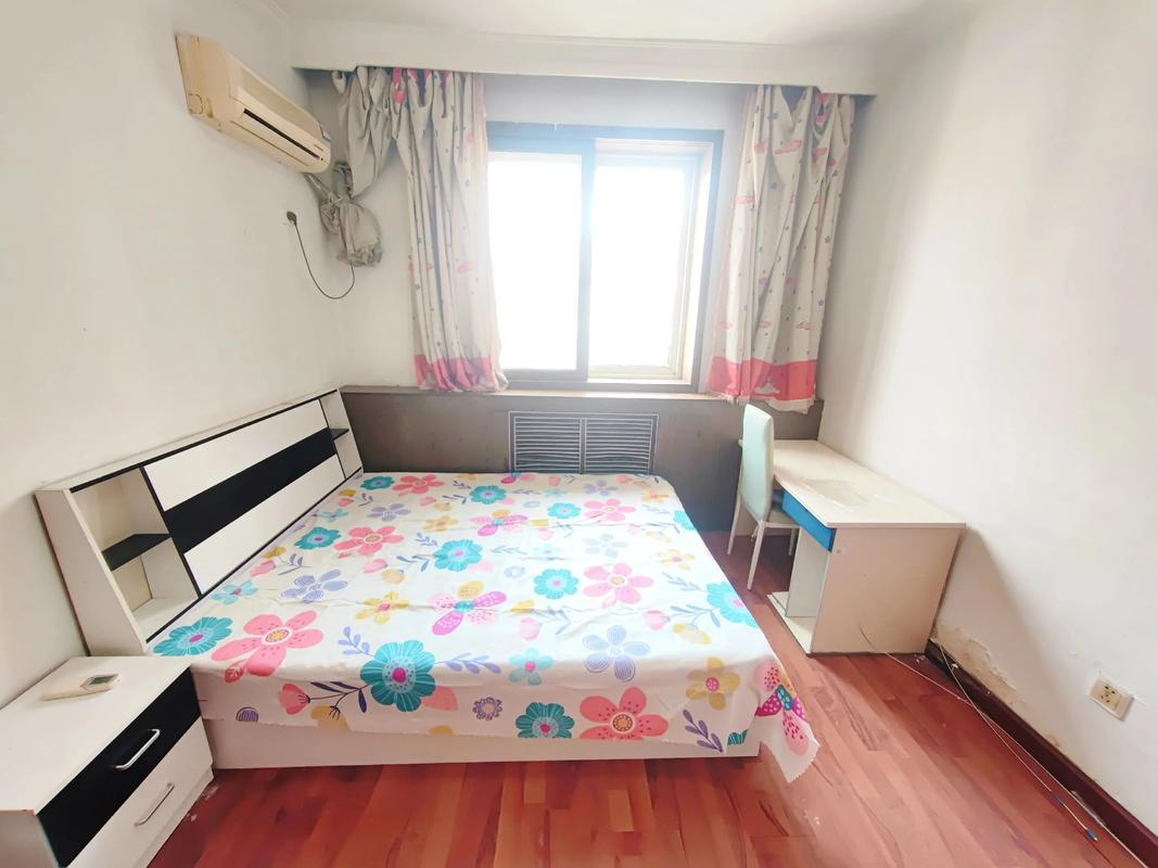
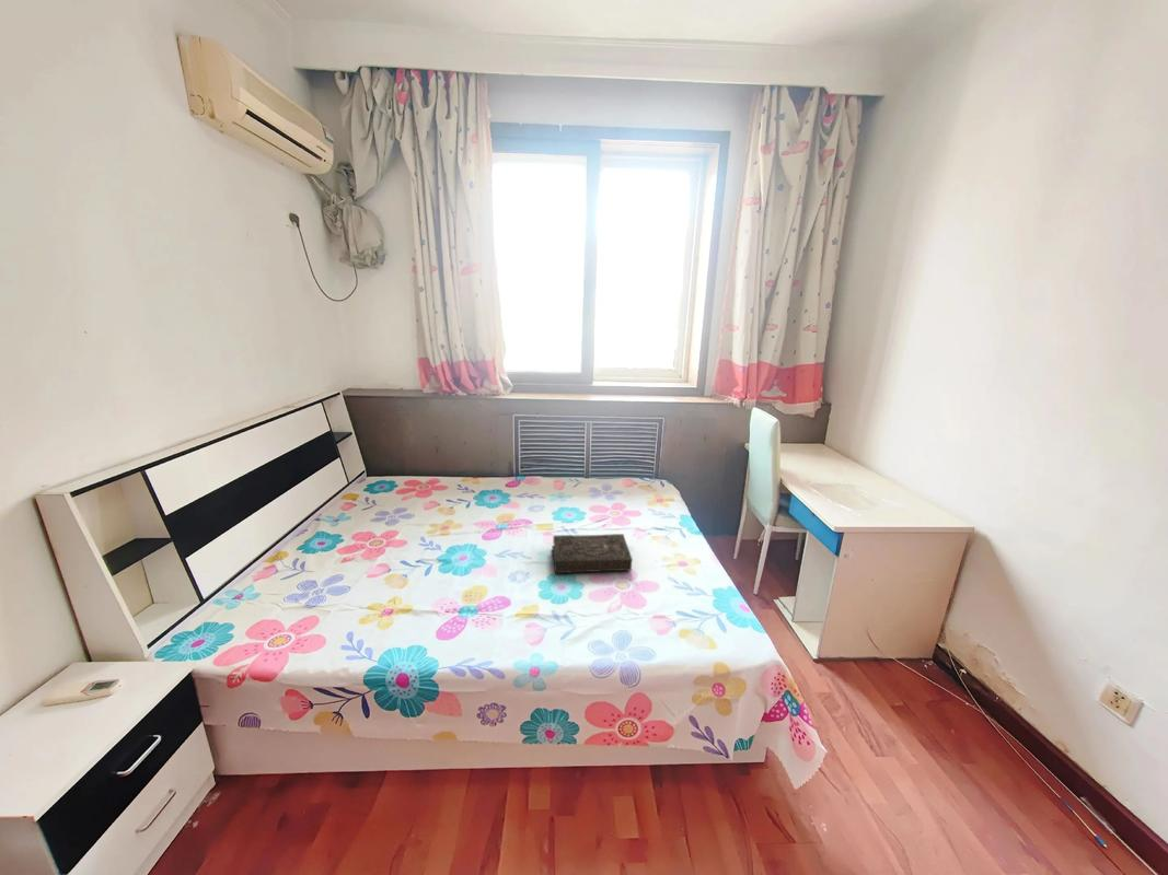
+ book [551,533,634,574]
